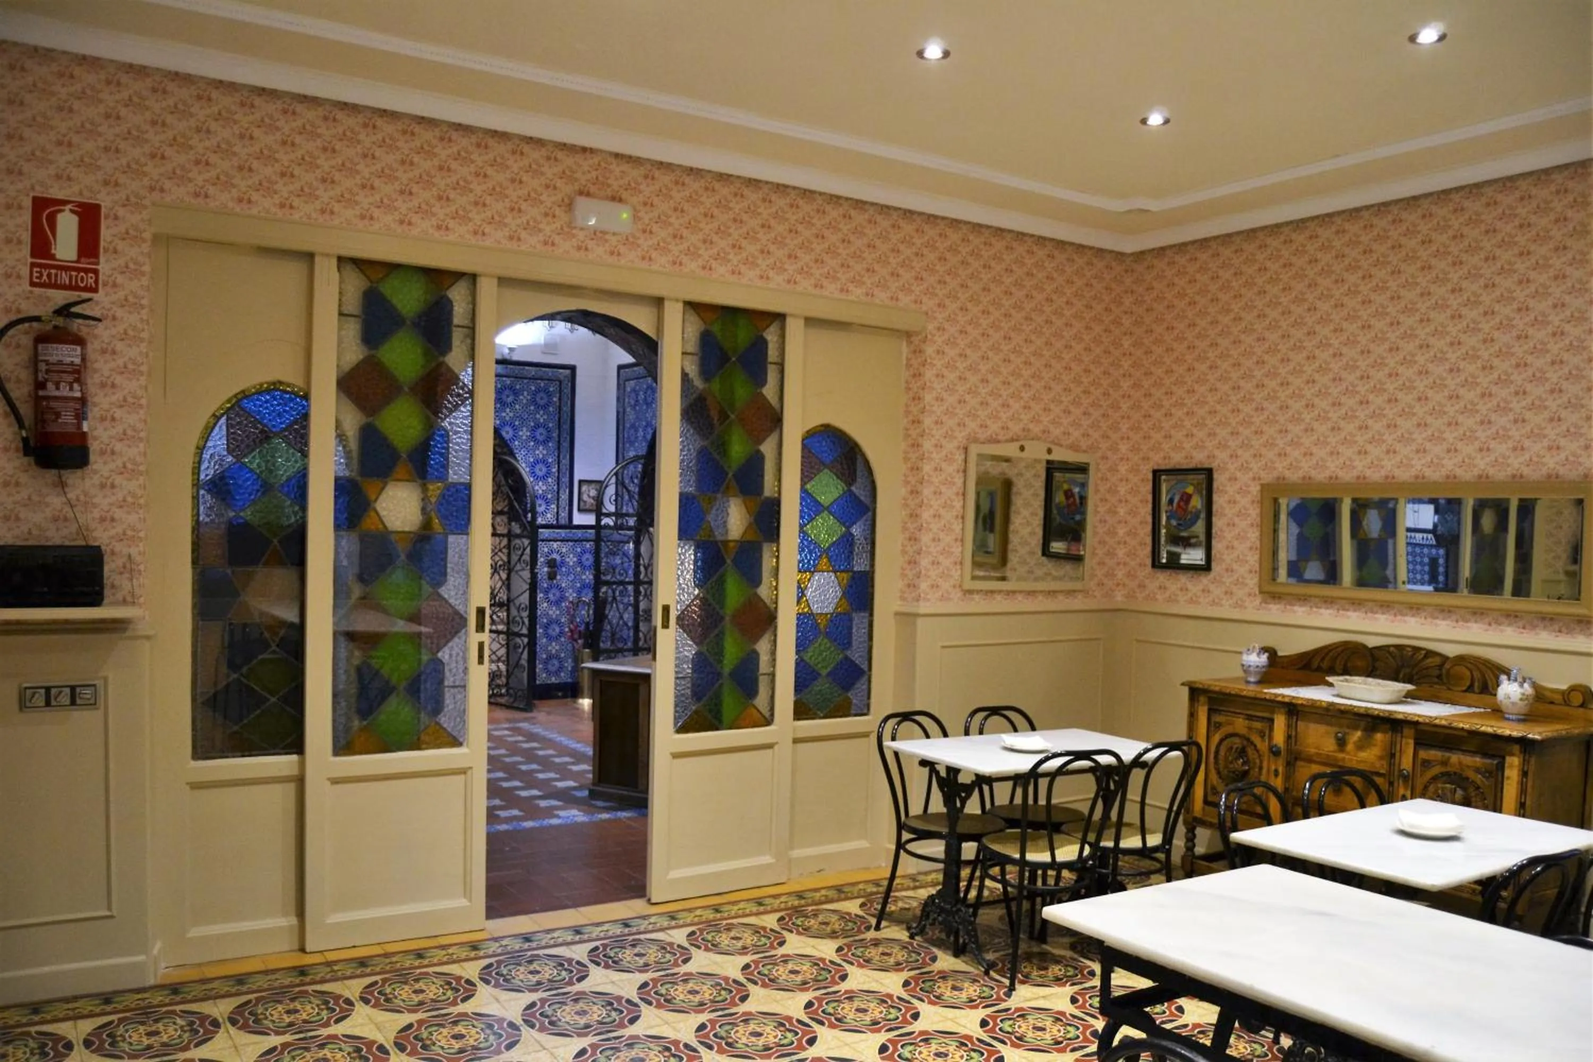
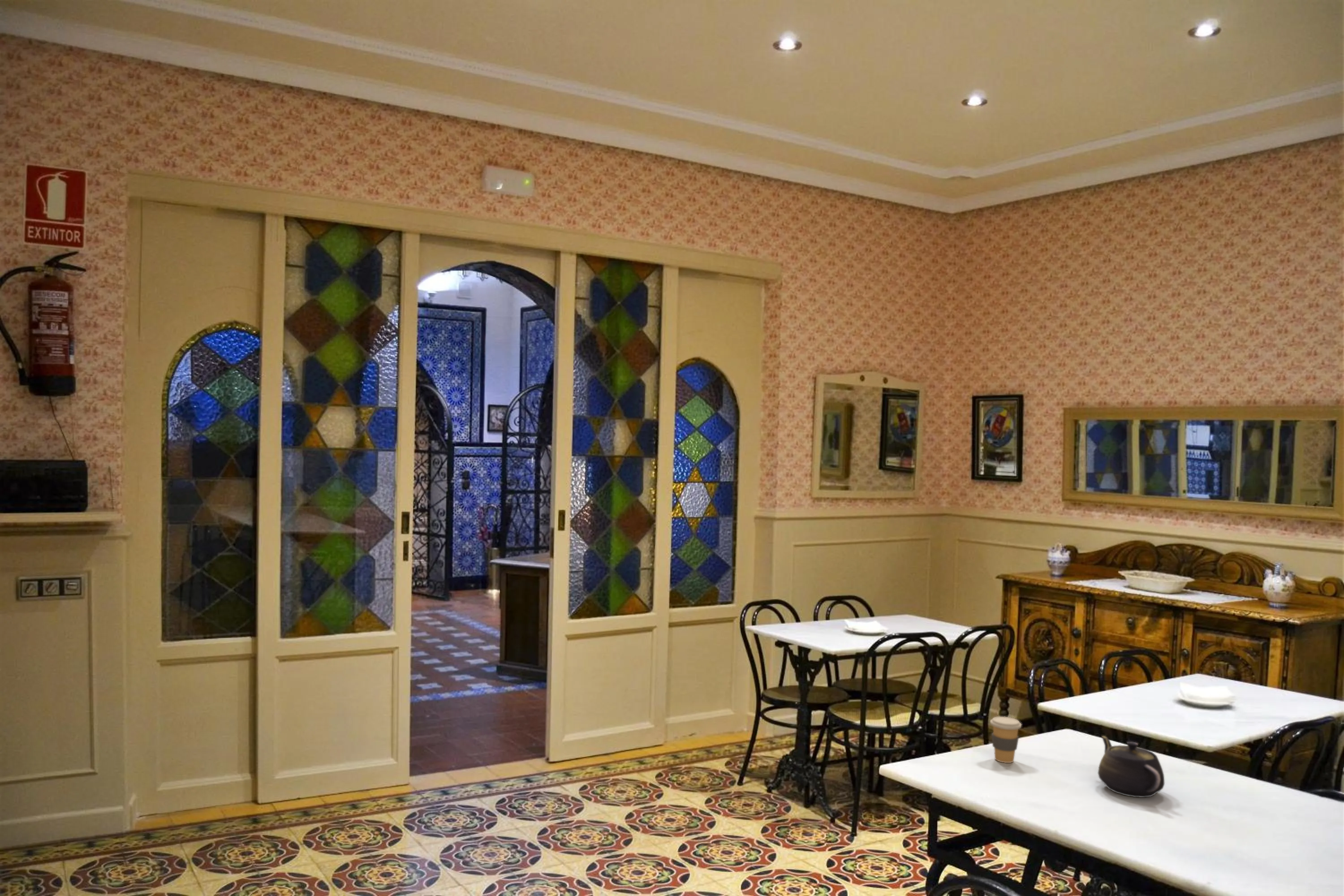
+ teapot [1098,735,1165,798]
+ coffee cup [990,716,1022,763]
